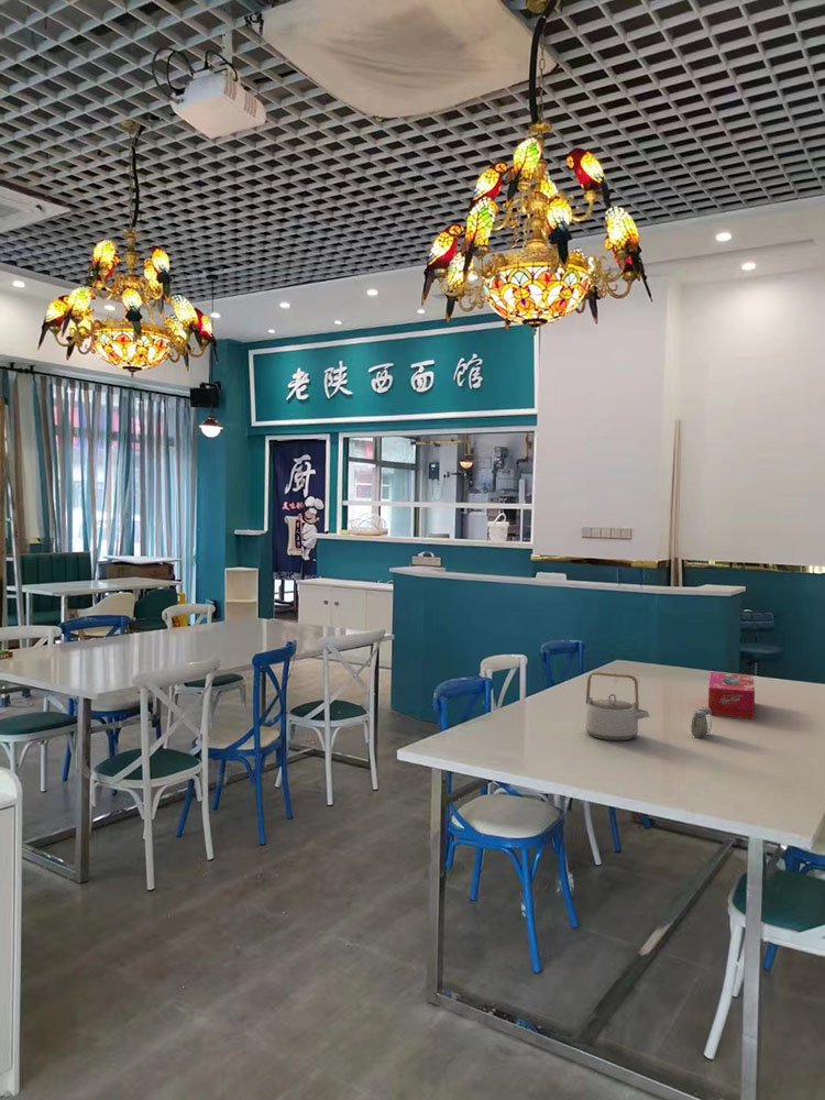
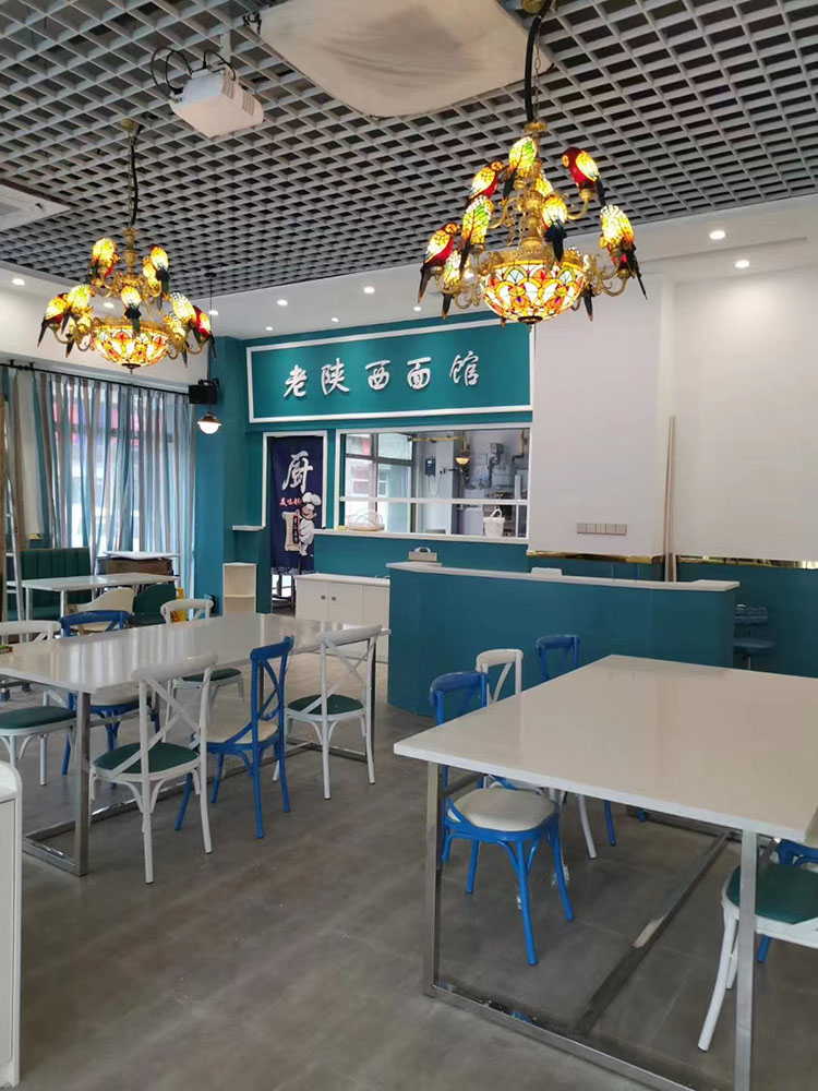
- tissue box [707,671,756,721]
- teapot [584,671,650,741]
- salt and pepper shaker [690,706,713,739]
